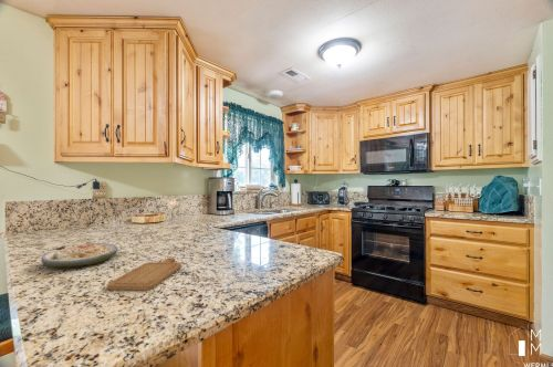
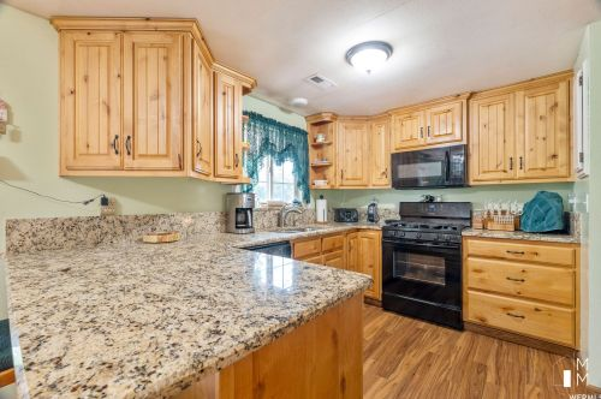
- chopping board [106,256,182,292]
- soup [40,242,118,269]
